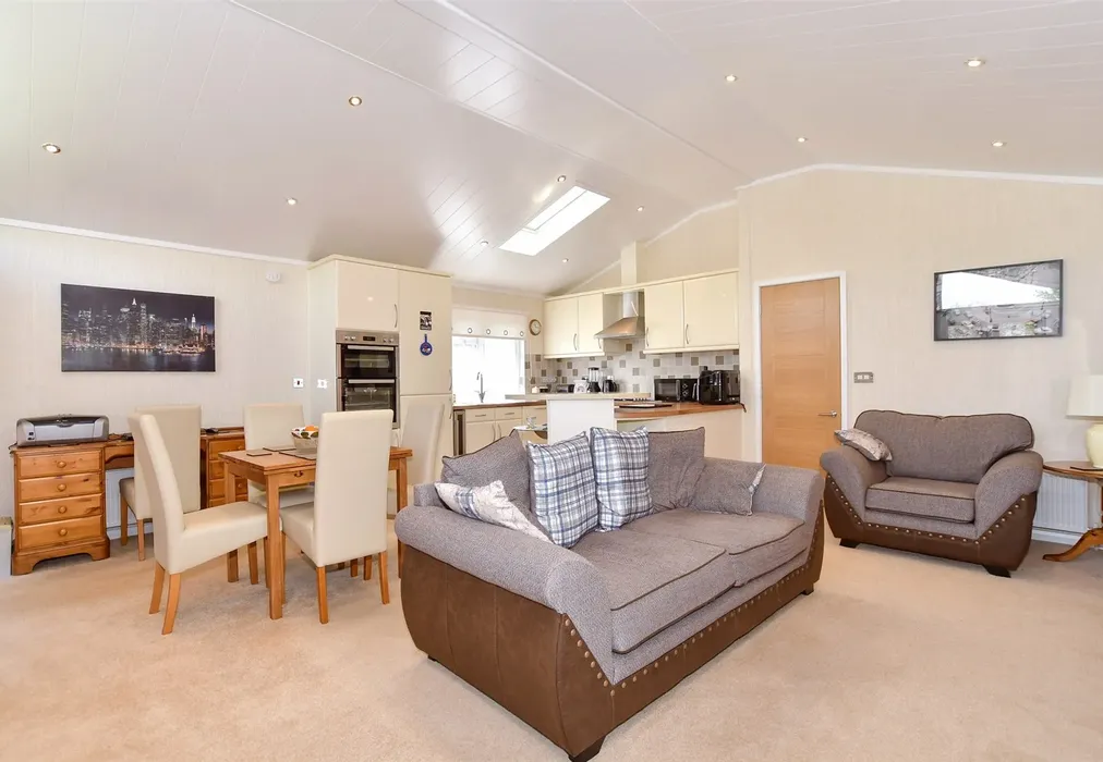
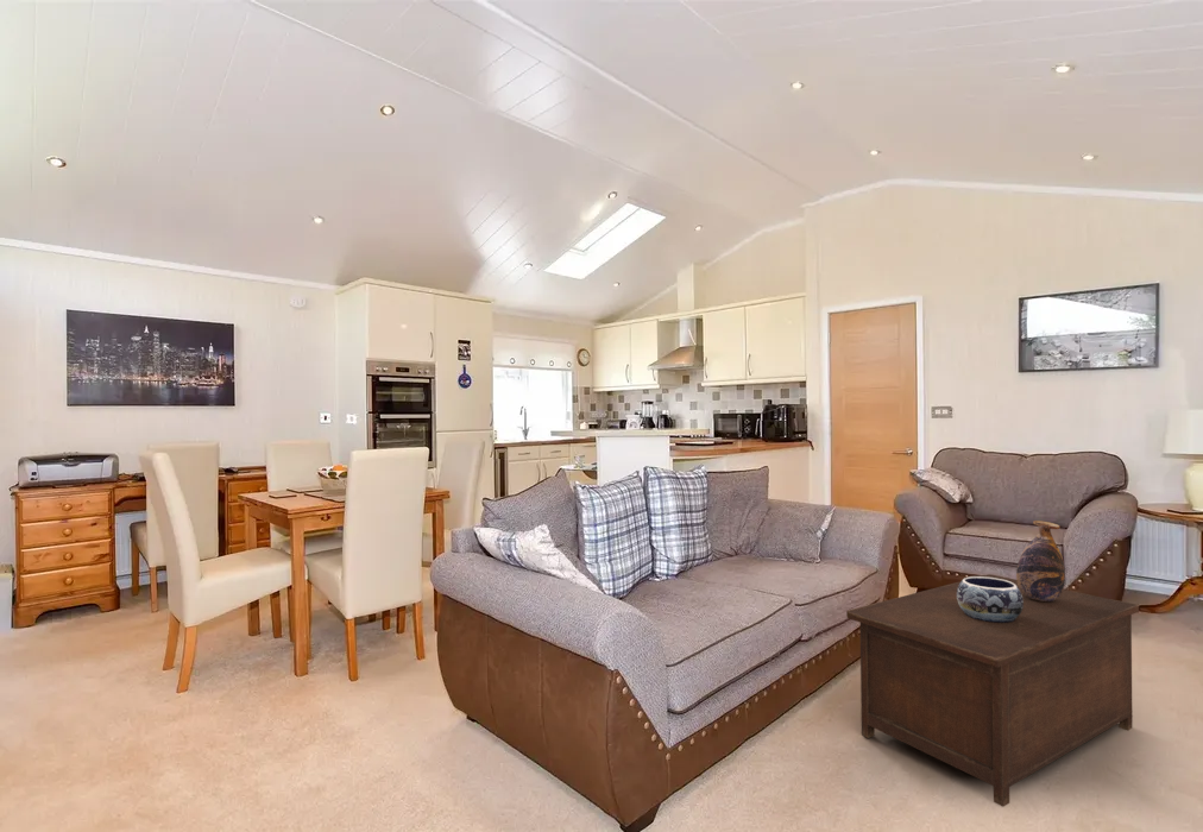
+ cabinet [845,573,1140,808]
+ vase [1015,519,1066,601]
+ decorative bowl [957,575,1024,623]
